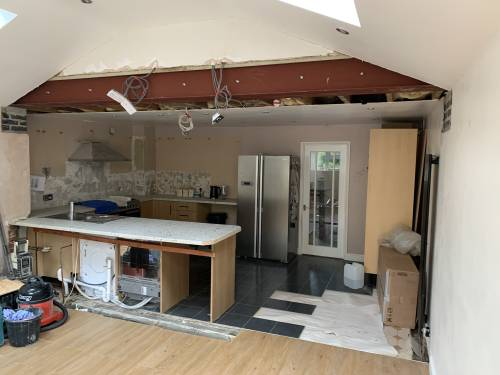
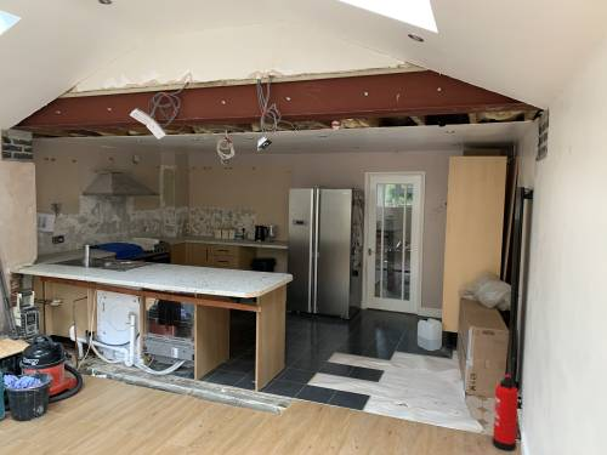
+ fire extinguisher [492,374,520,453]
